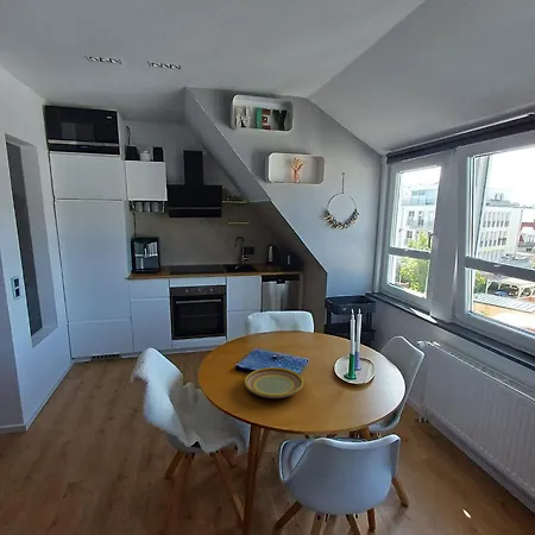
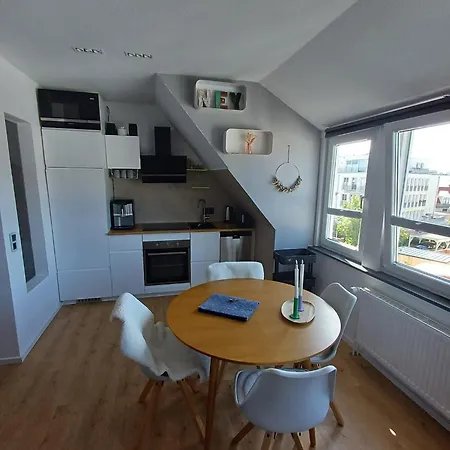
- plate [244,366,304,399]
